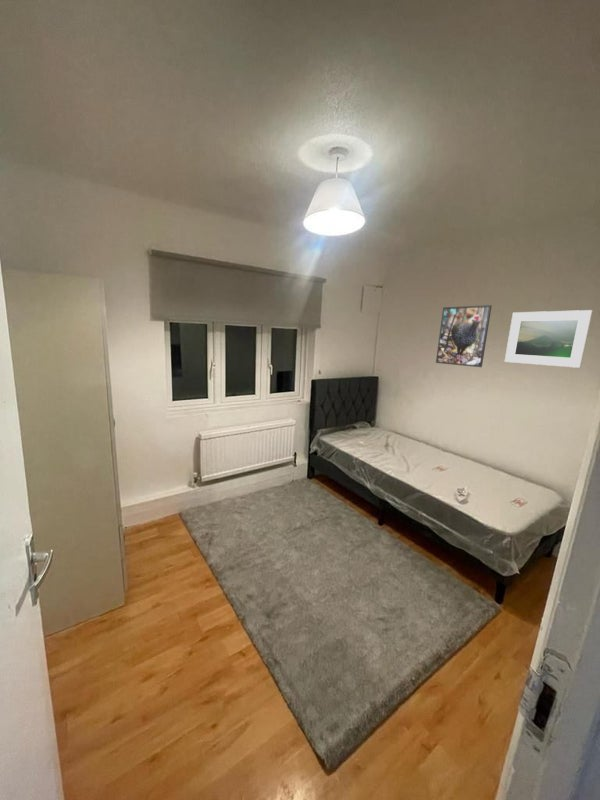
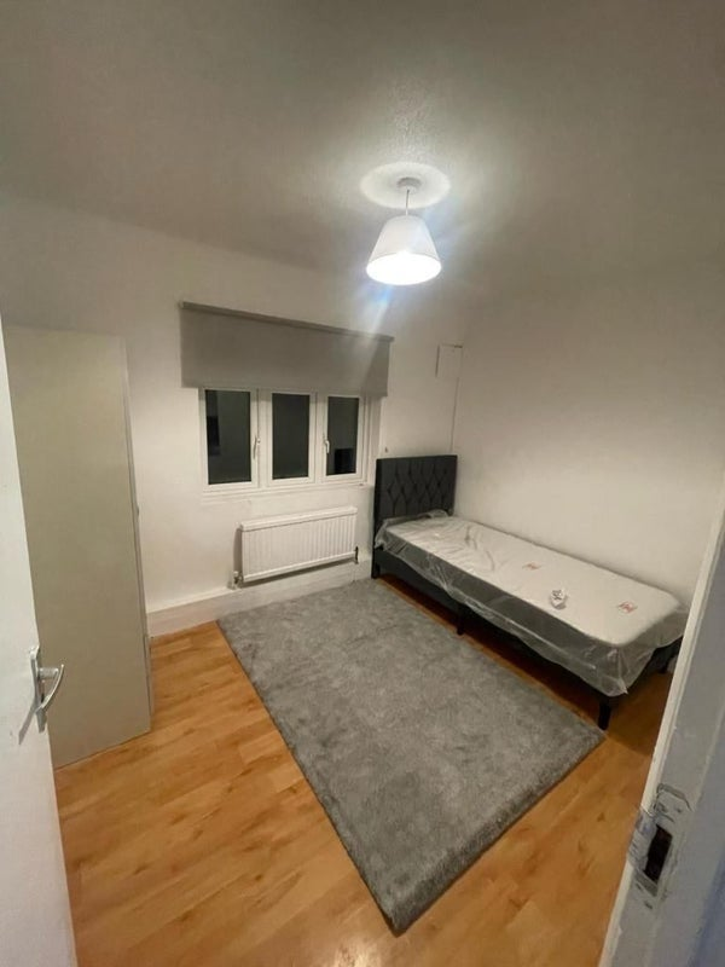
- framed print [435,304,493,368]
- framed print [504,309,594,369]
